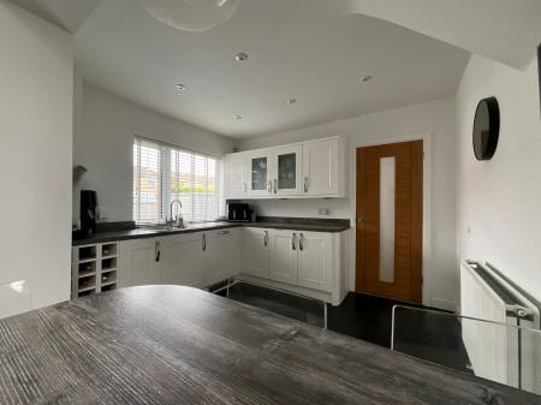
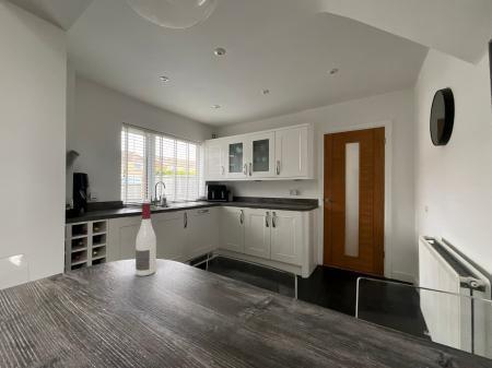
+ alcohol [134,202,157,277]
